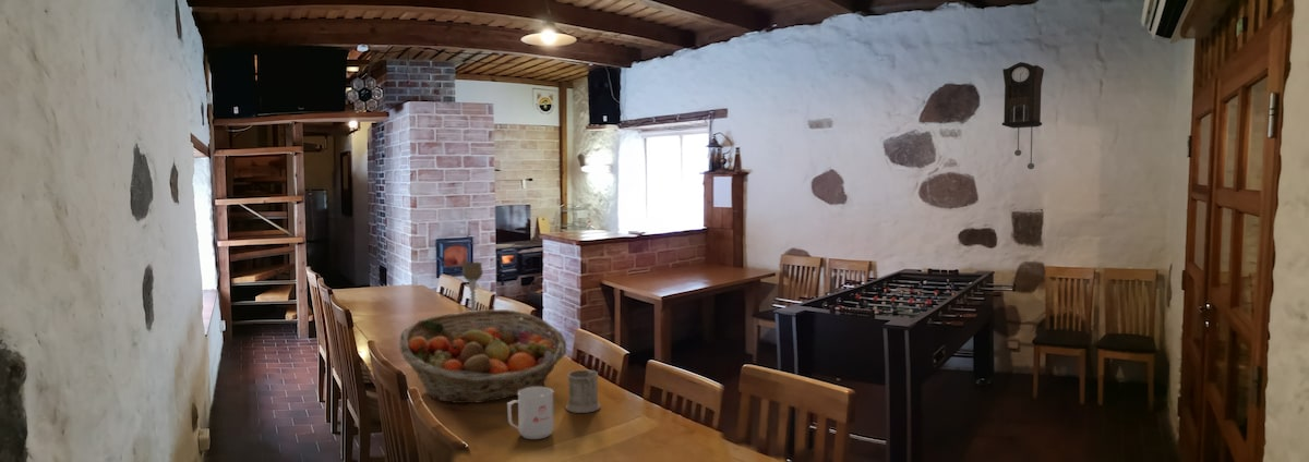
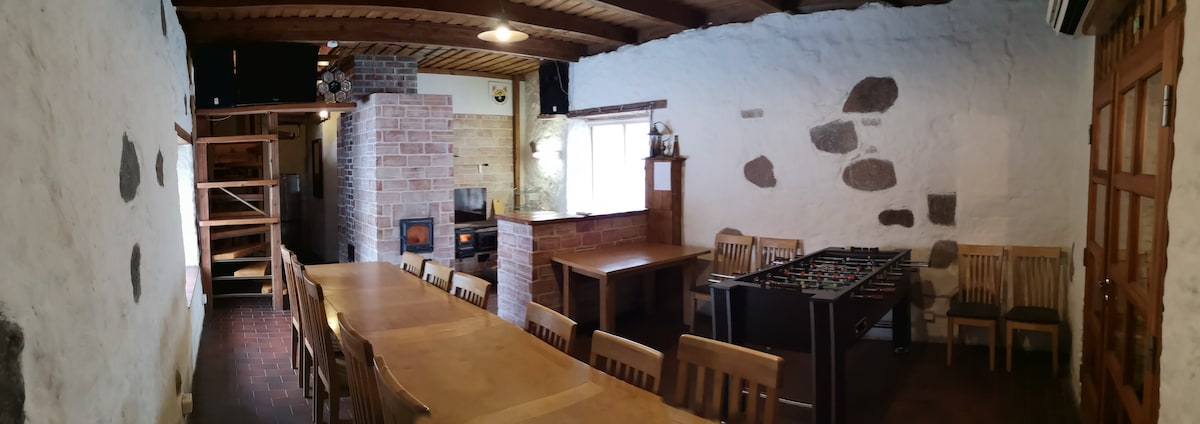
- pendulum clock [1001,61,1045,170]
- candle holder [461,262,484,312]
- mug [506,386,555,440]
- fruit basket [398,308,567,404]
- mug [565,369,602,414]
